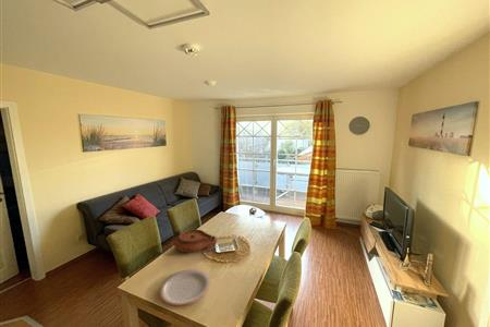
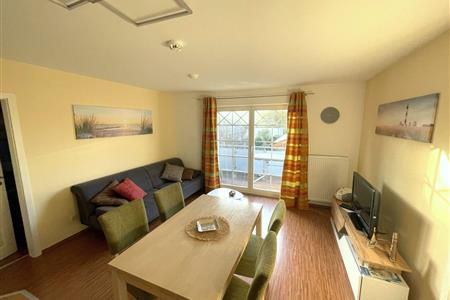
- plate [158,268,211,306]
- plate [173,228,219,253]
